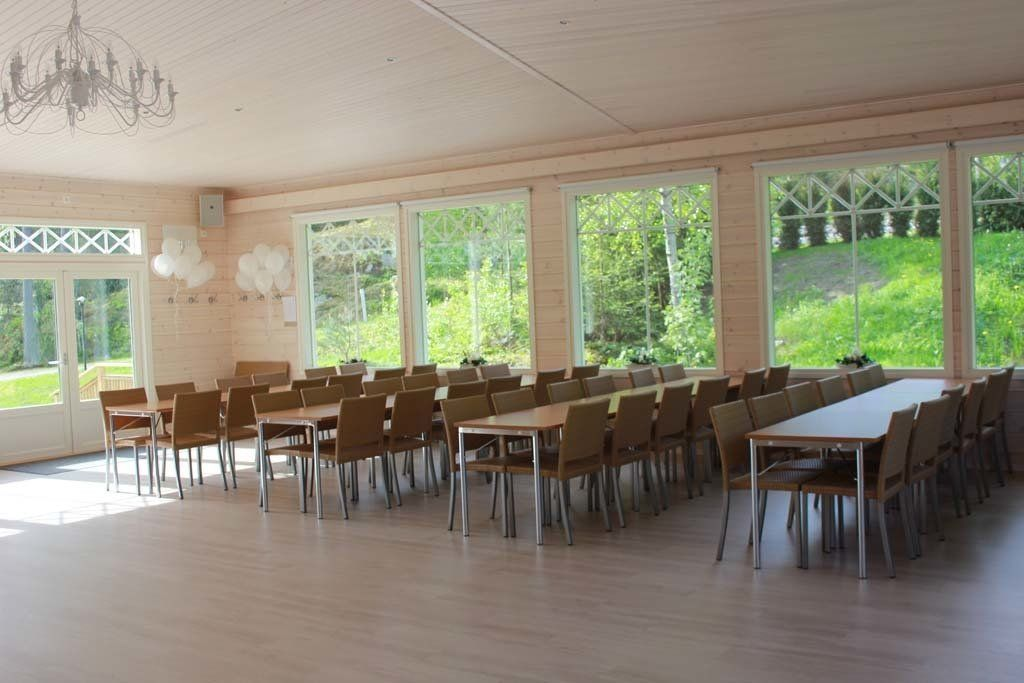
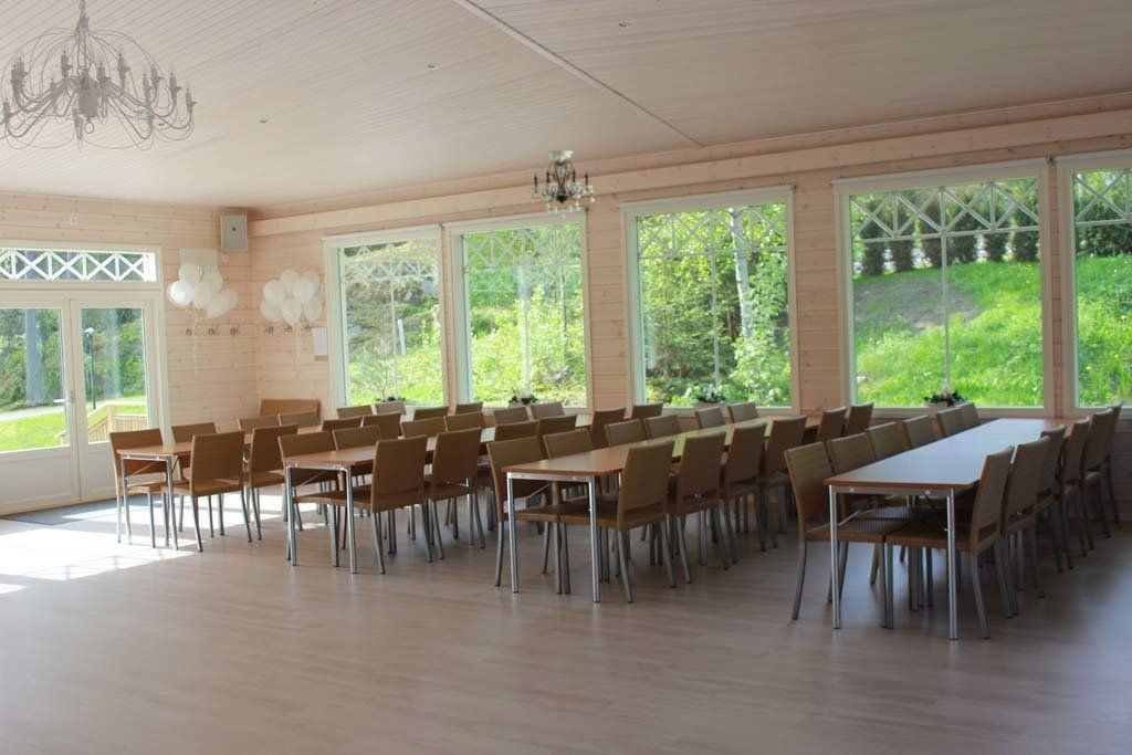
+ chandelier [528,149,595,220]
